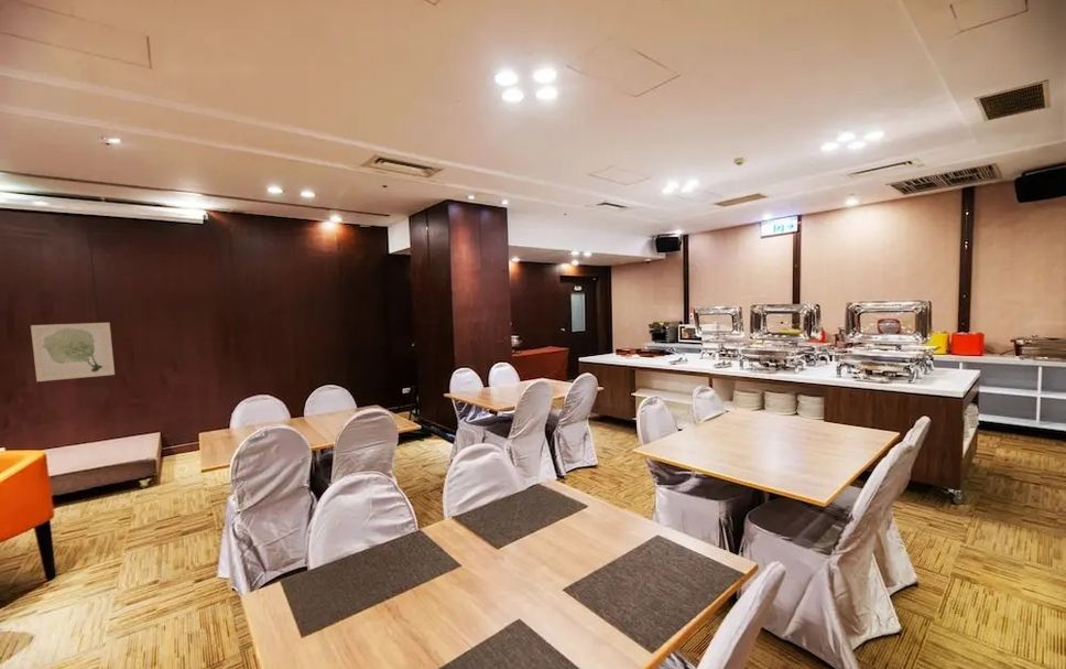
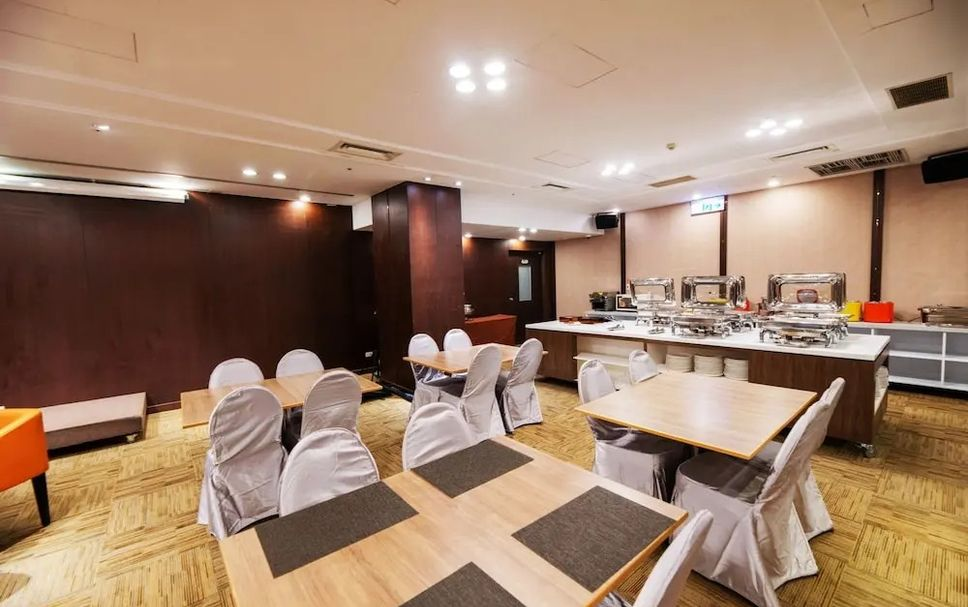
- wall art [30,322,116,382]
